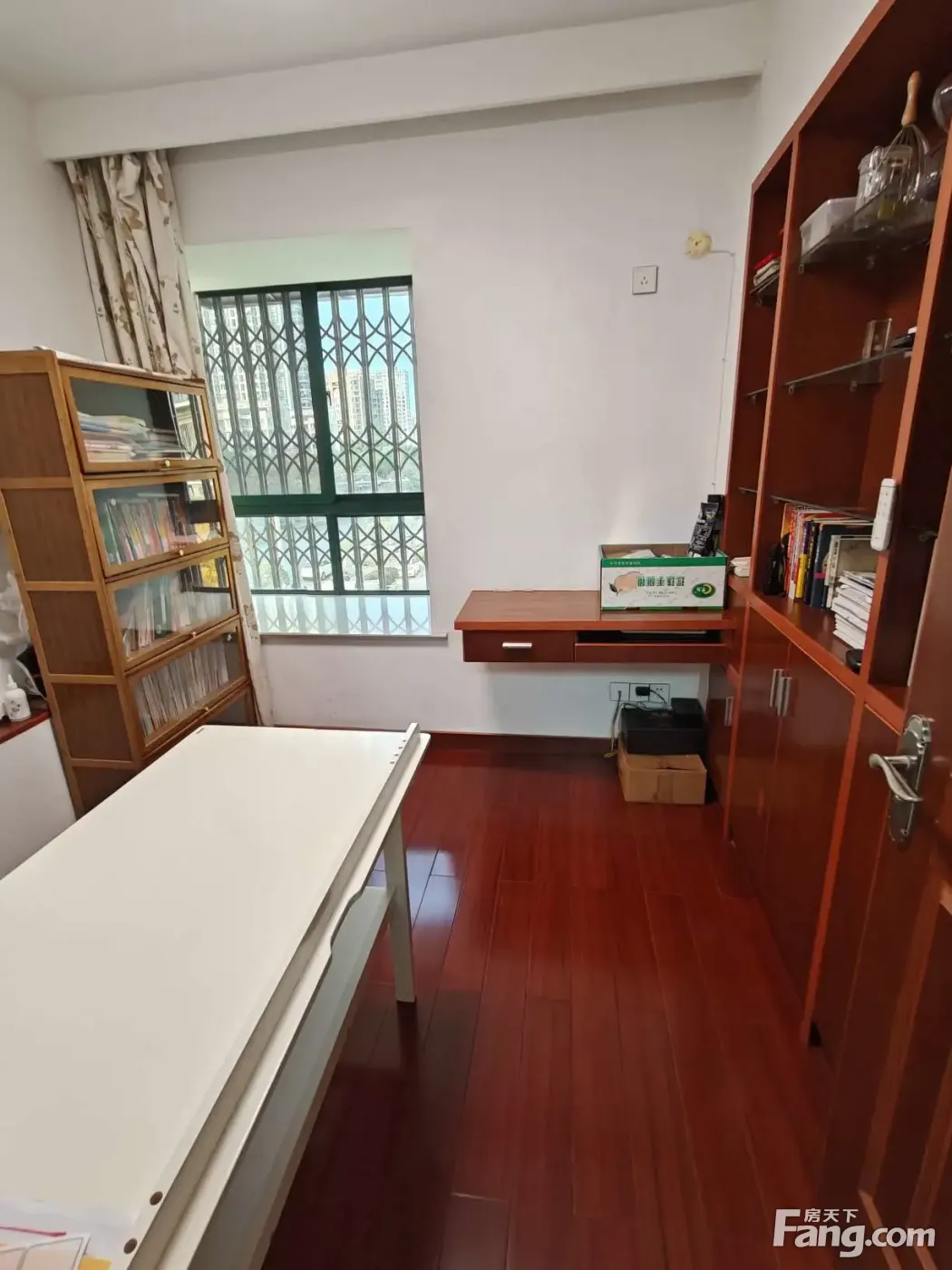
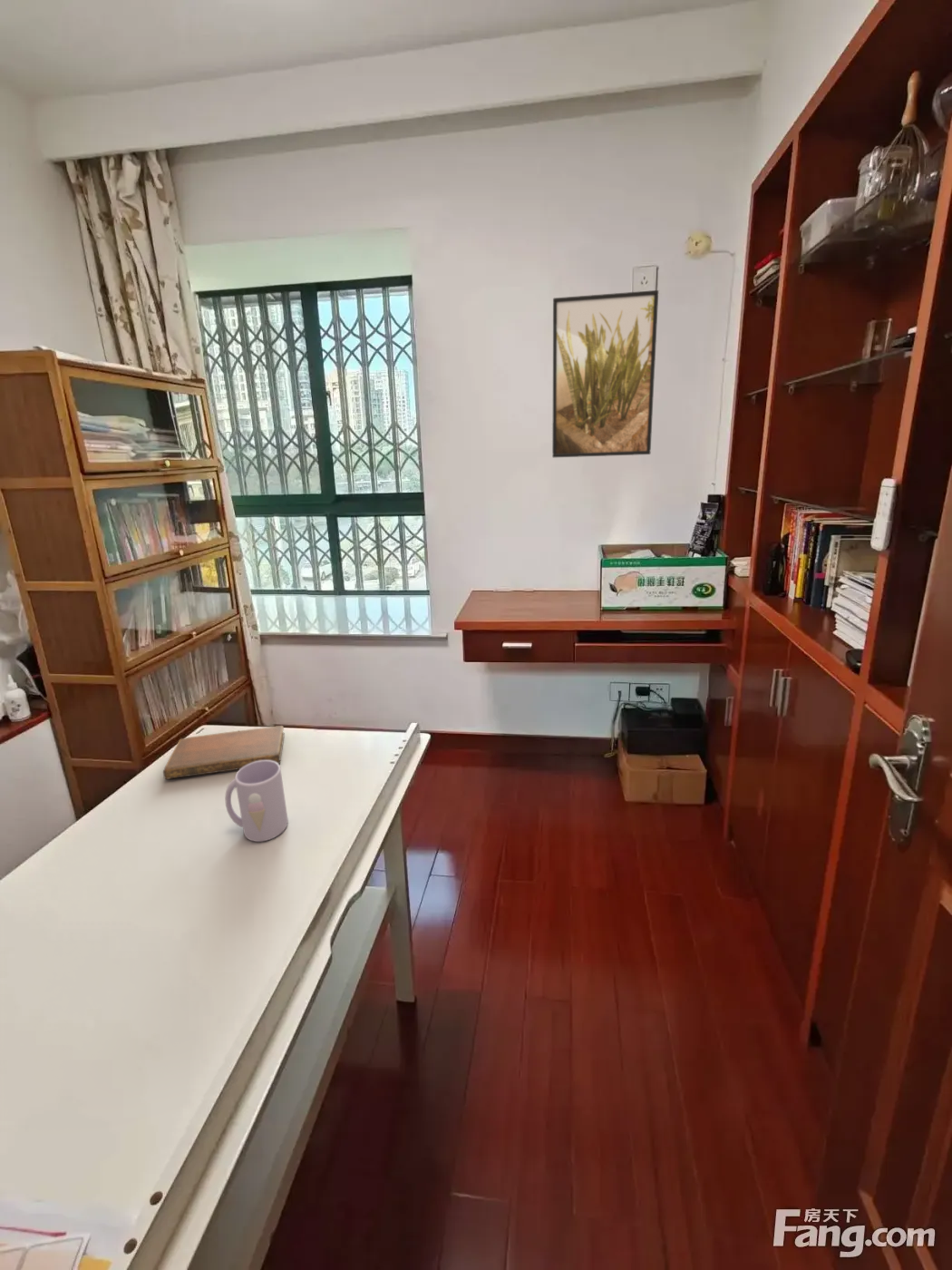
+ notebook [162,725,286,780]
+ mug [224,760,289,843]
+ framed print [551,289,659,458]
